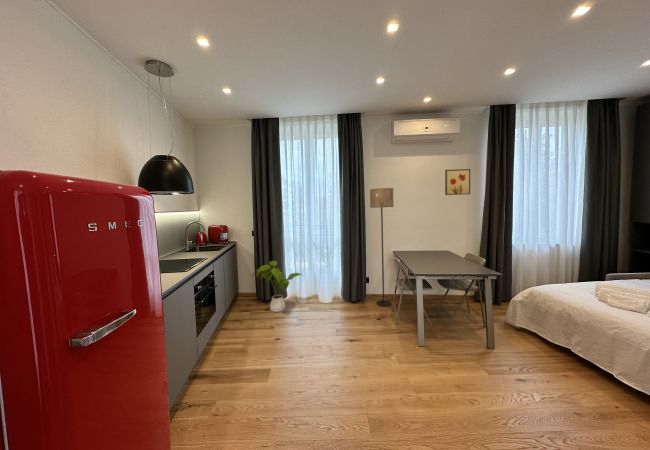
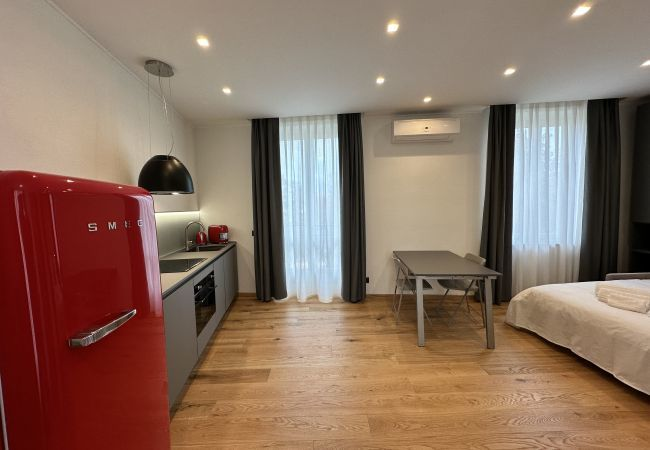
- floor lamp [369,187,395,307]
- house plant [251,260,304,313]
- wall art [444,168,471,196]
